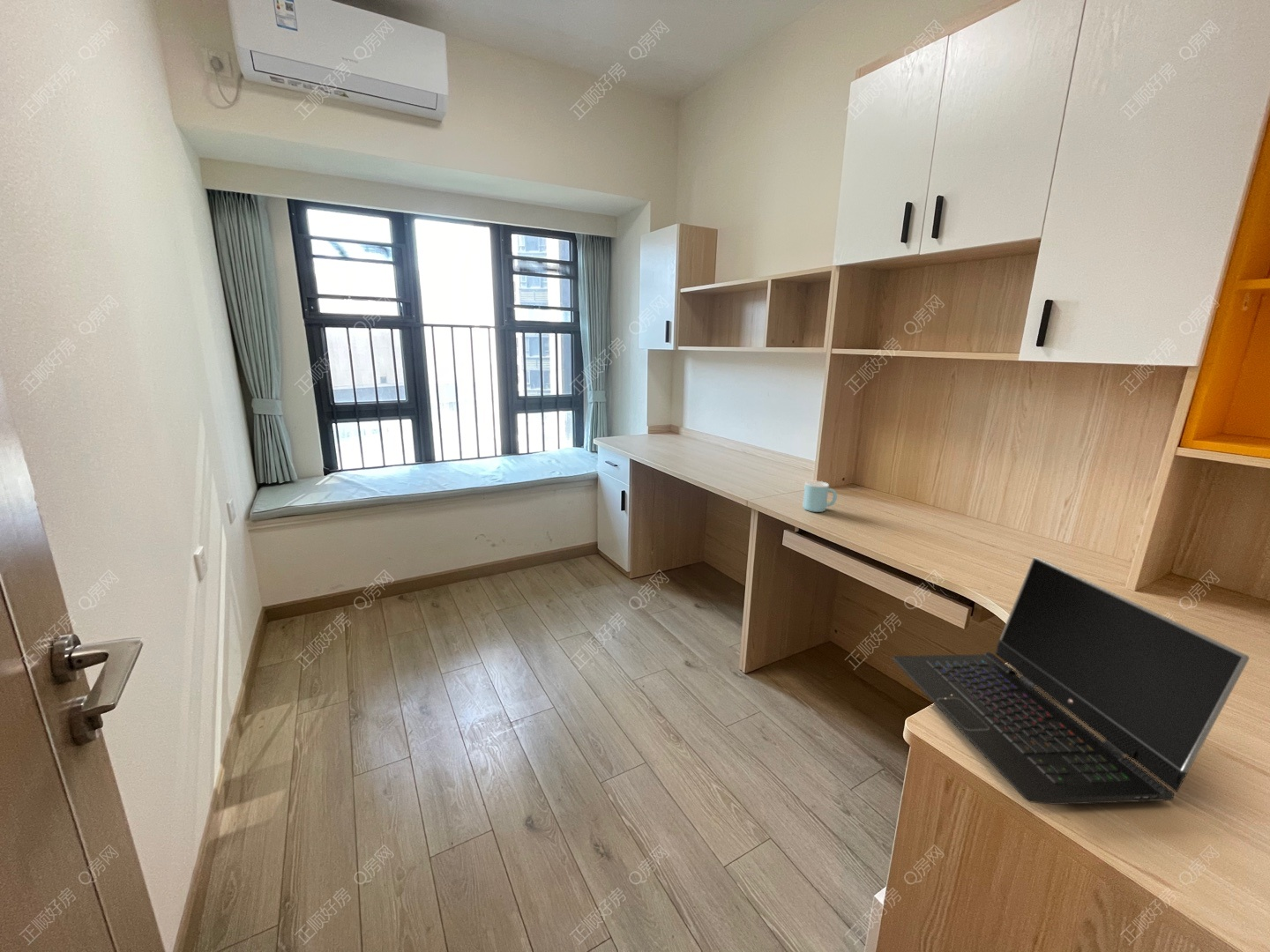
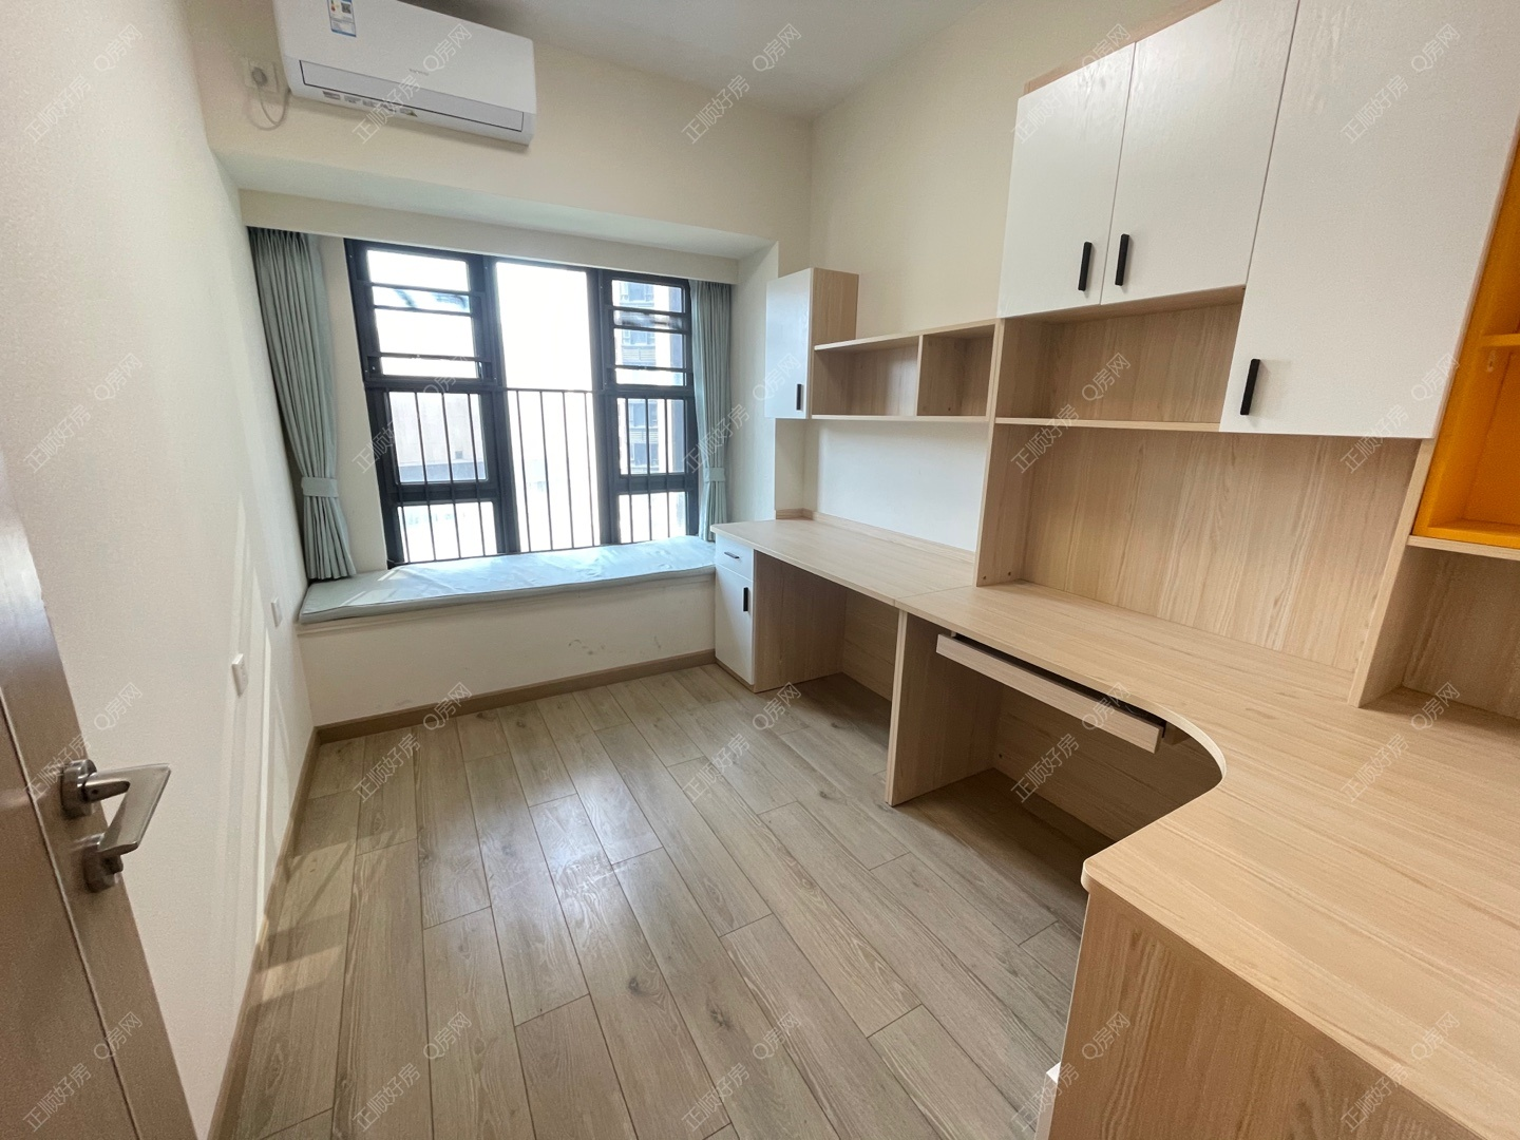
- laptop computer [892,556,1251,806]
- mug [803,480,838,513]
